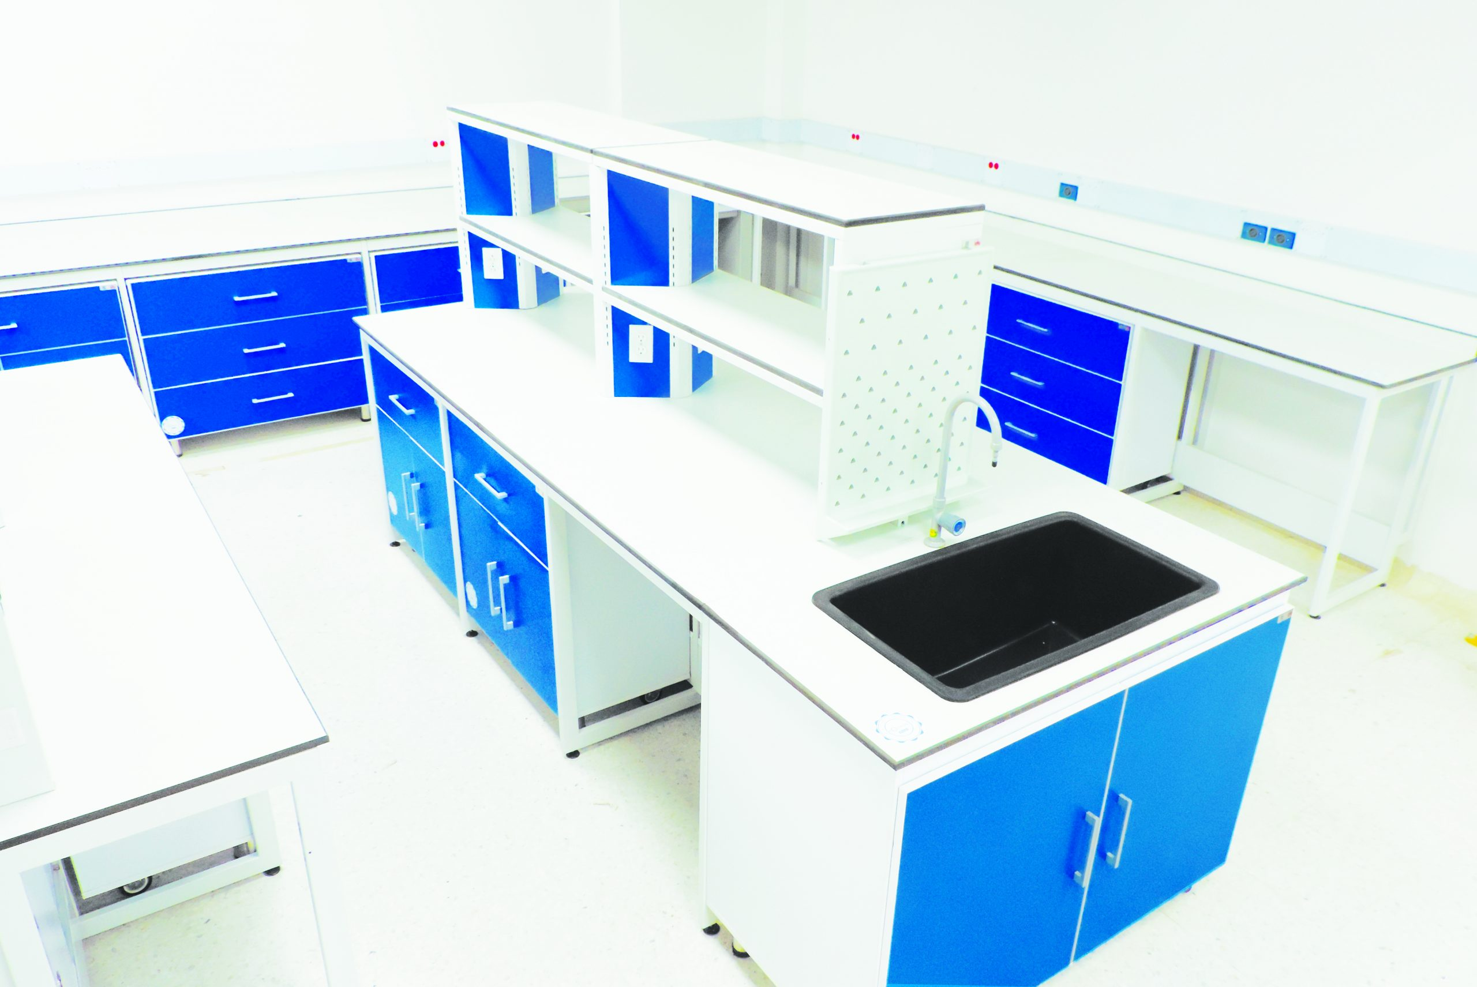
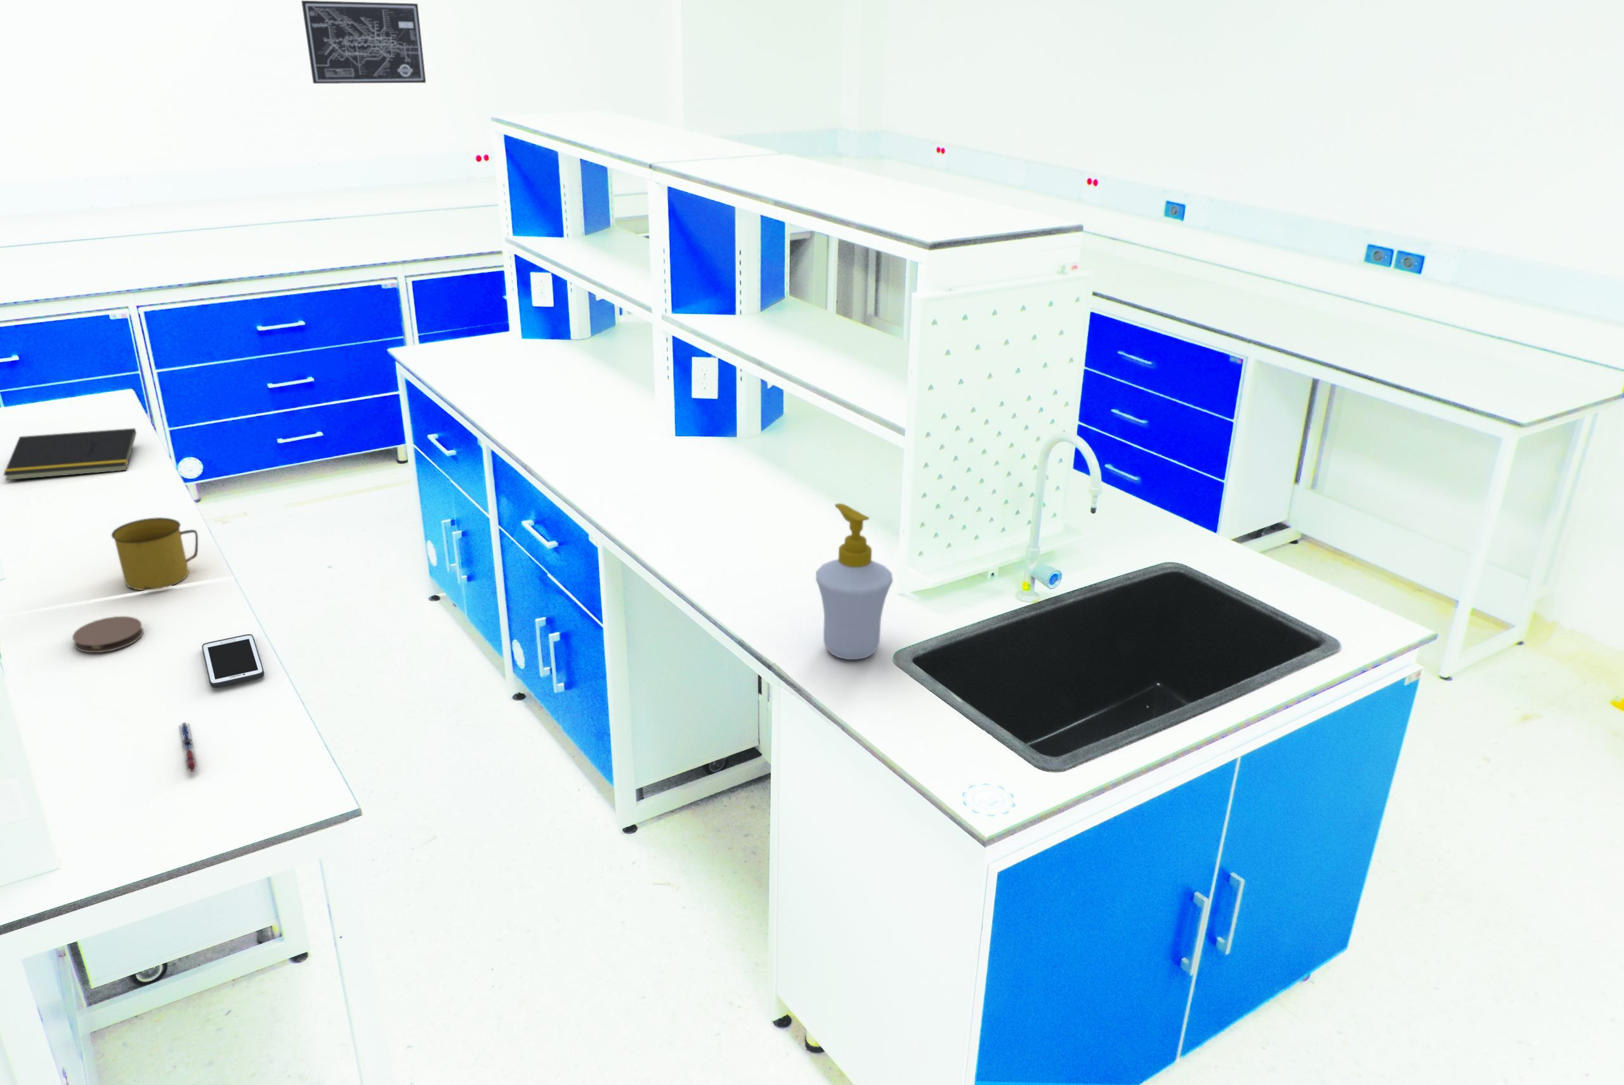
+ pen [179,722,197,771]
+ coaster [71,615,144,653]
+ wall art [300,0,426,85]
+ soap bottle [815,503,894,660]
+ mug [111,517,199,591]
+ notepad [2,427,137,481]
+ cell phone [201,633,264,689]
